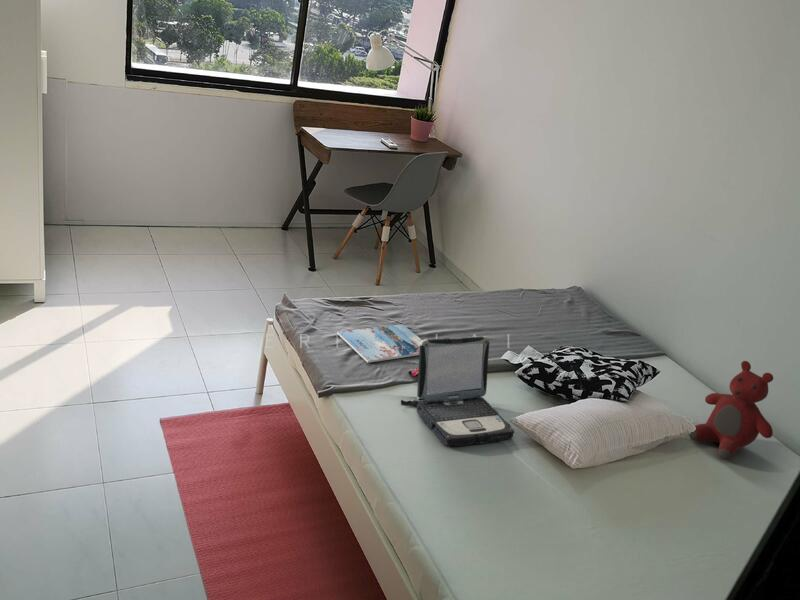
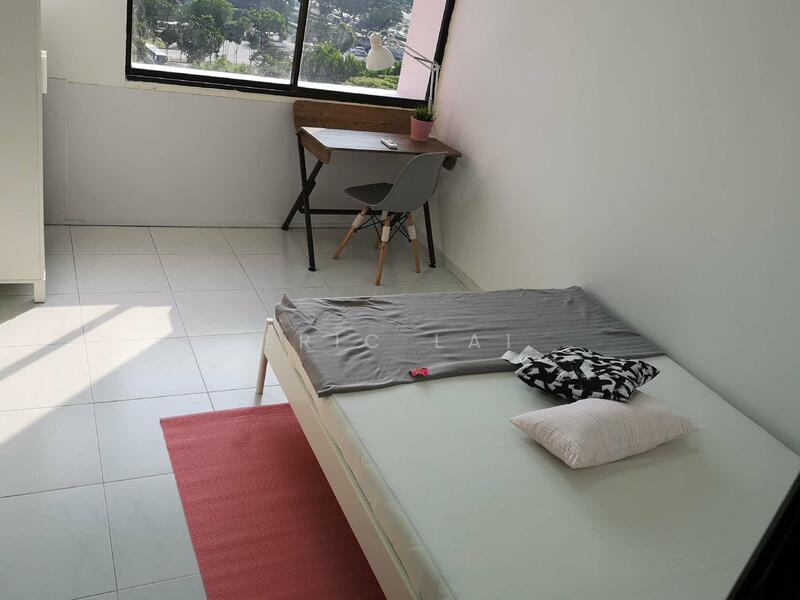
- laptop [400,335,515,448]
- teddy bear [688,360,774,461]
- magazine [336,323,423,364]
